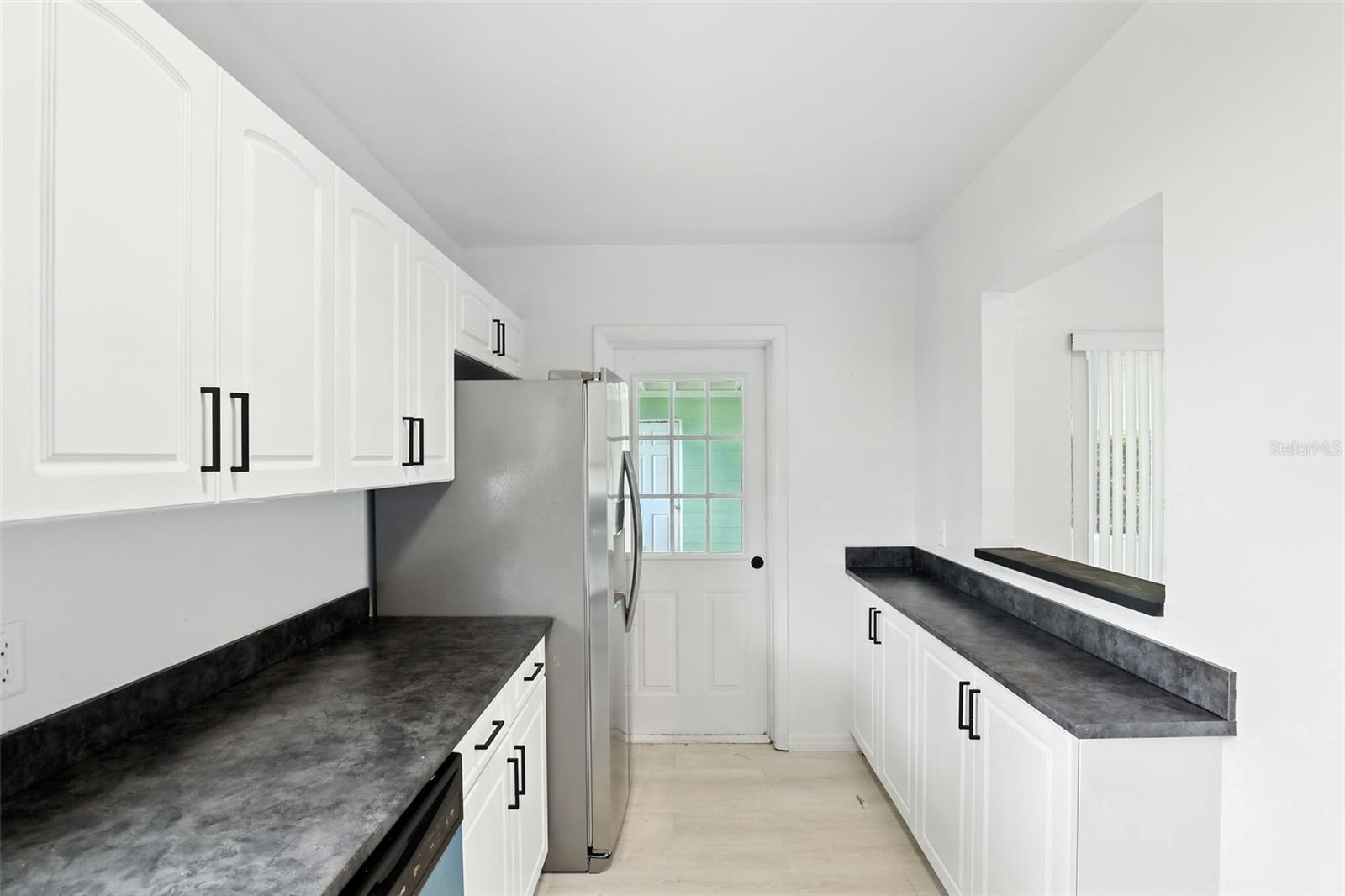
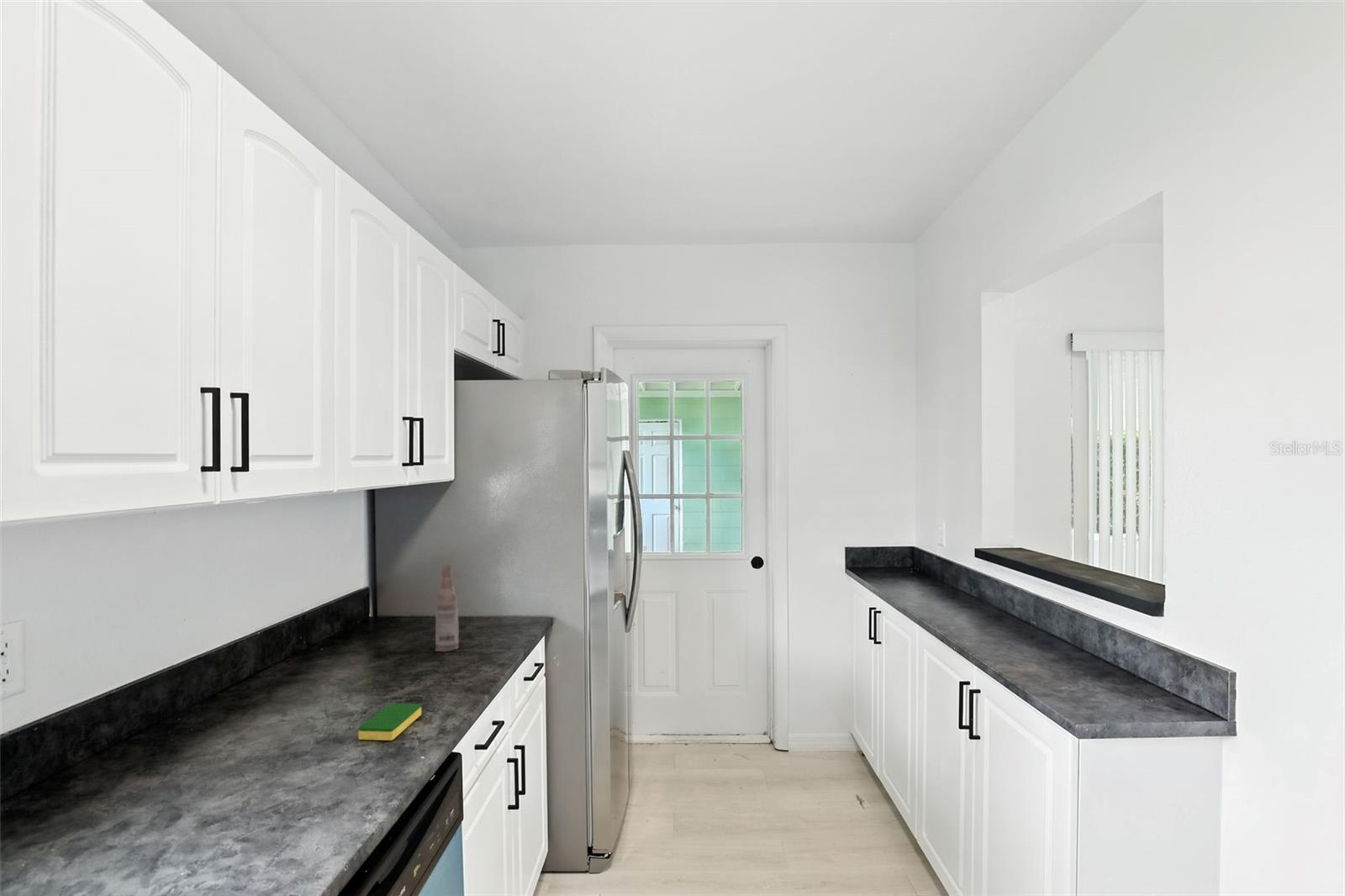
+ dish sponge [357,703,422,741]
+ bottle [435,562,460,652]
